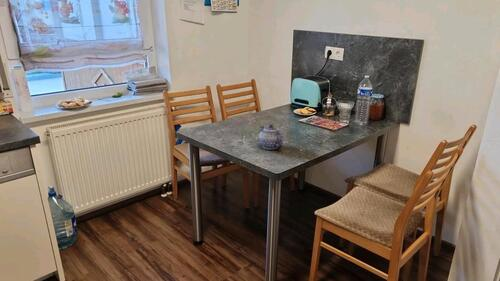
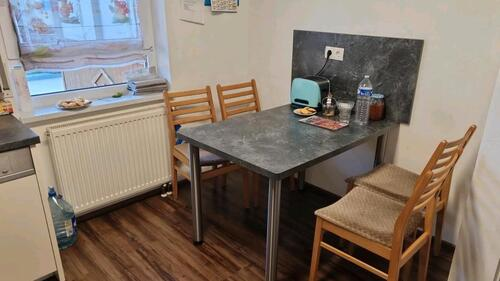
- teapot [258,124,284,150]
